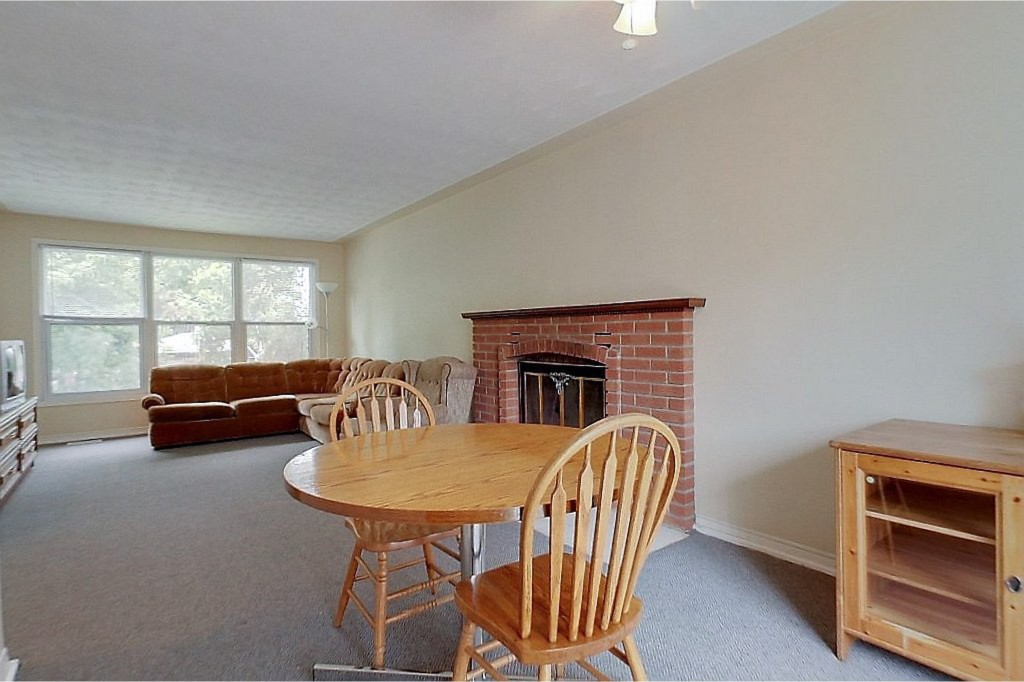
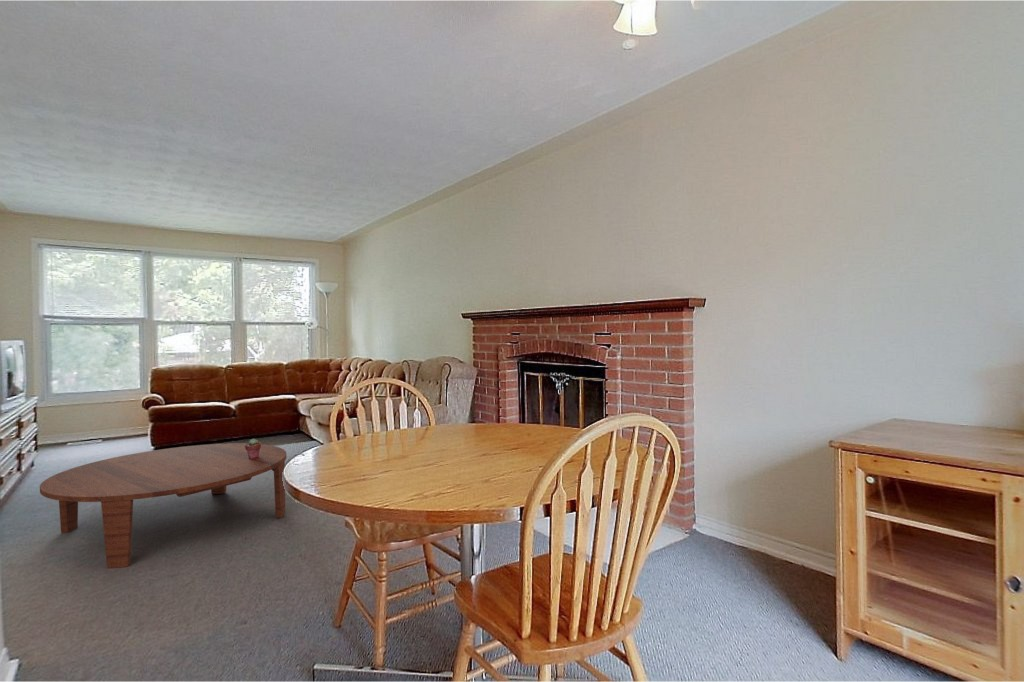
+ coffee table [39,442,288,569]
+ potted succulent [245,438,262,459]
